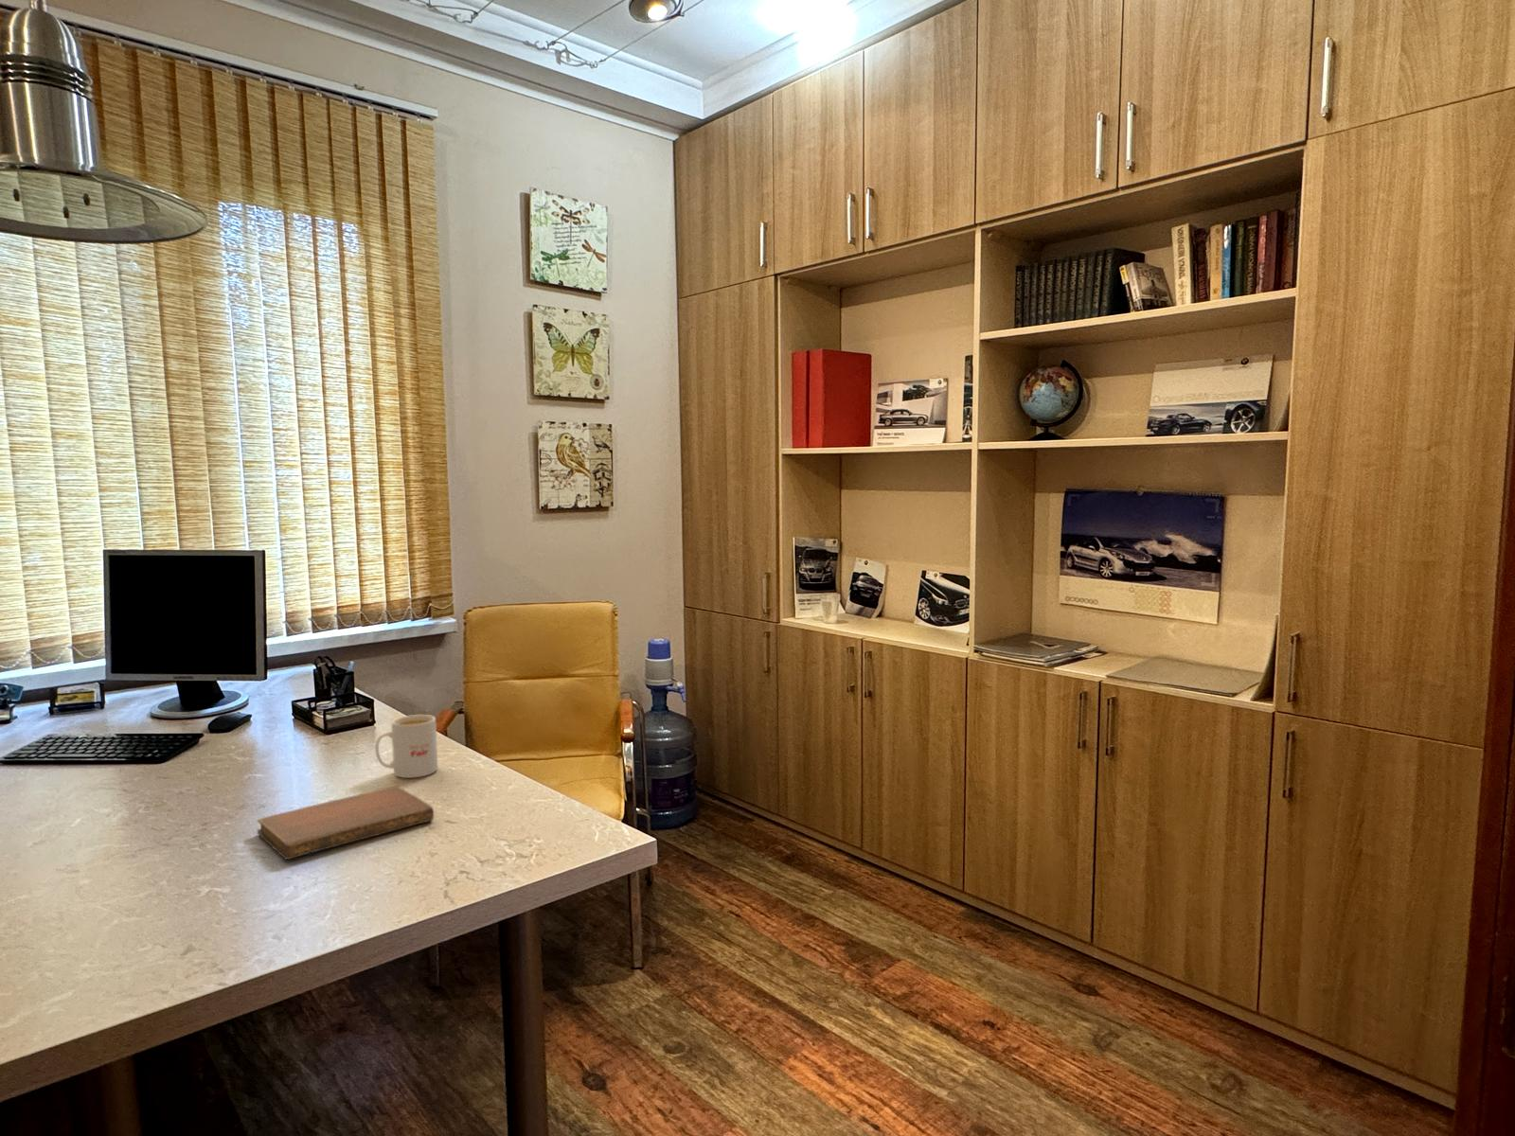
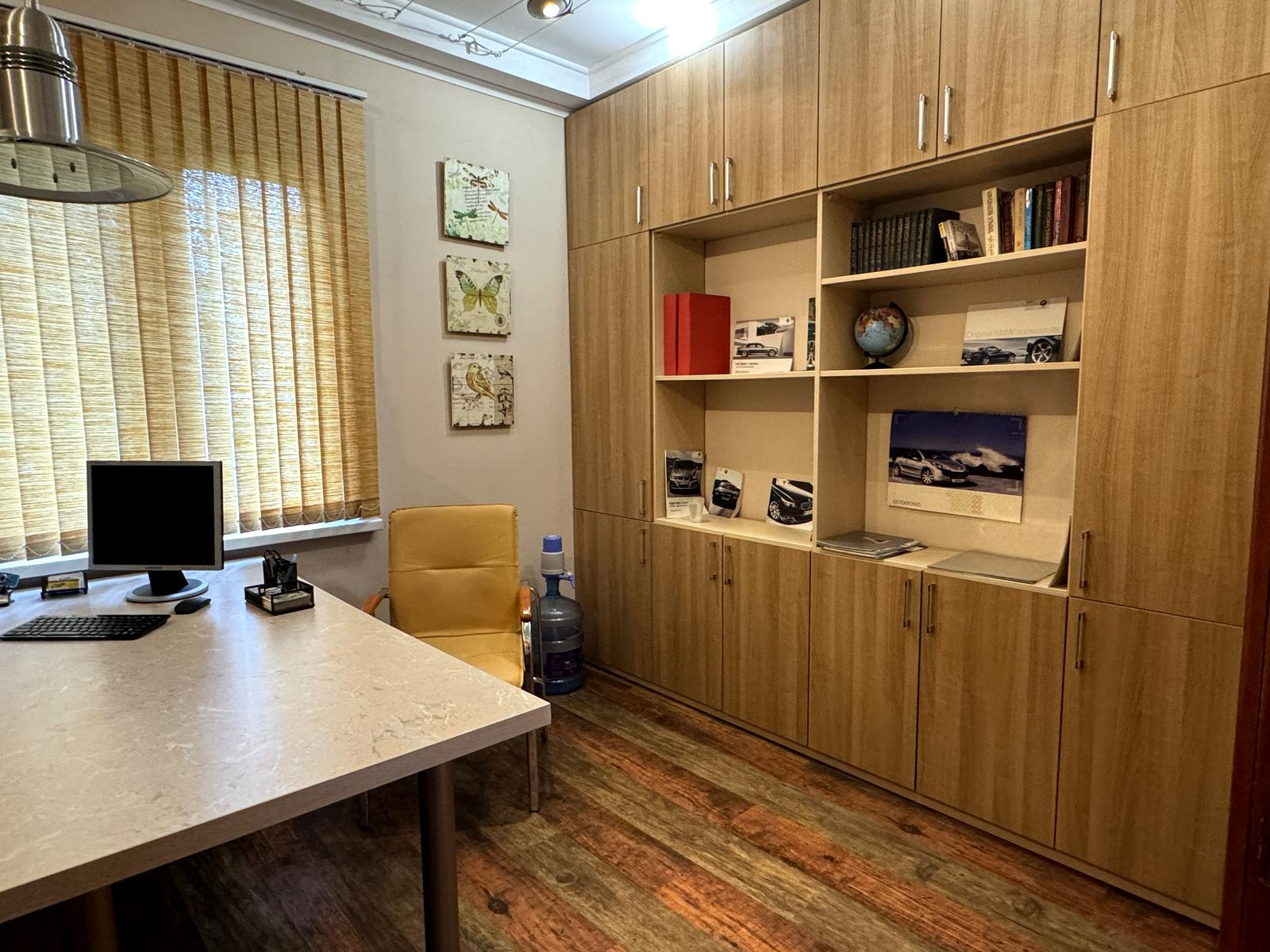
- mug [375,714,439,779]
- notebook [256,785,434,860]
